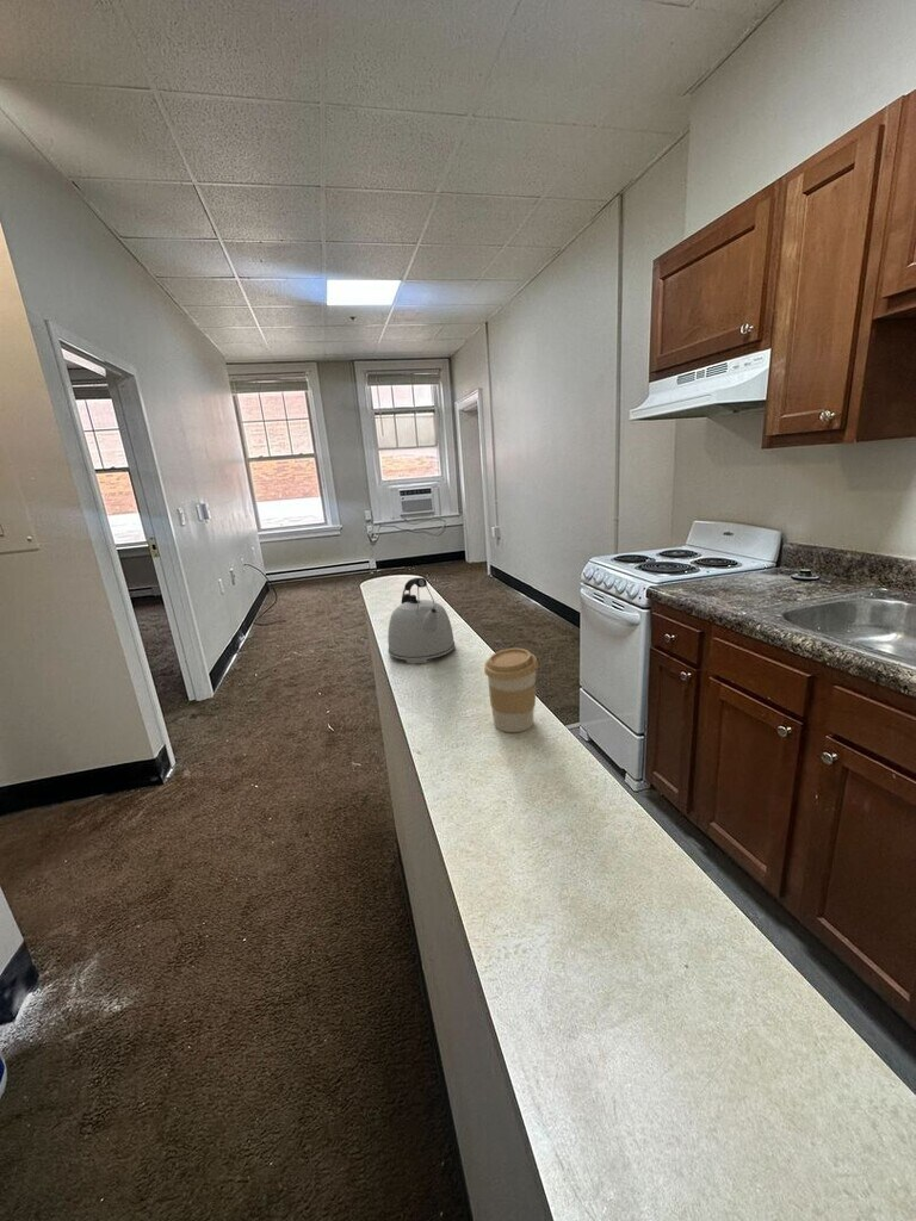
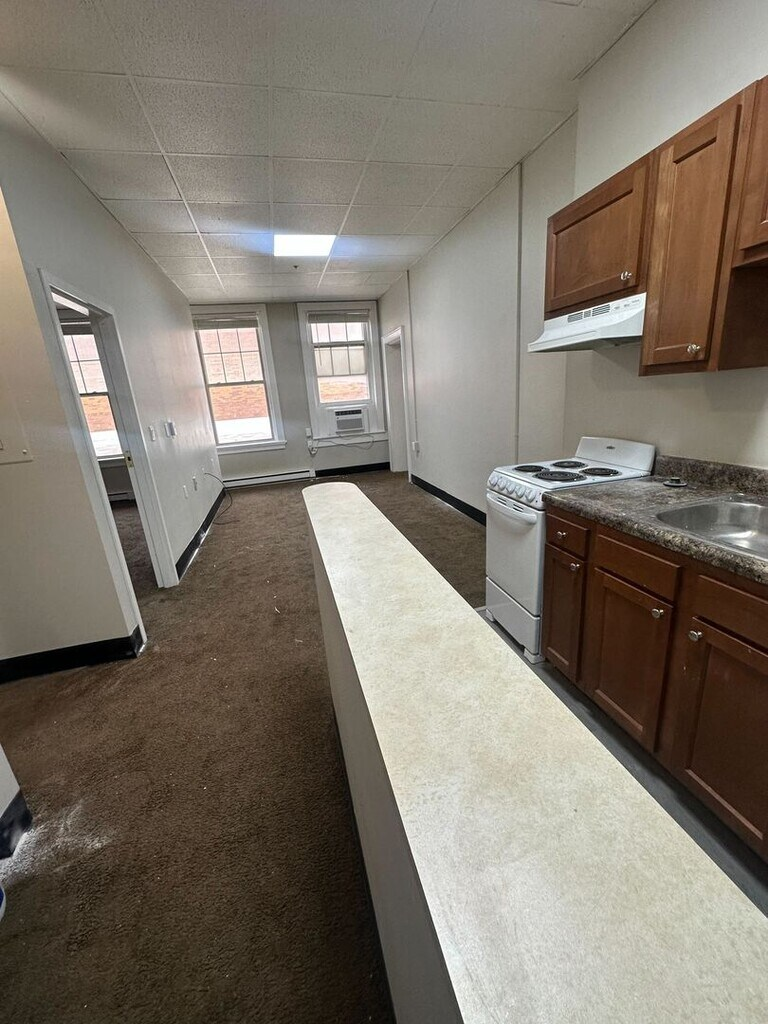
- coffee cup [483,647,539,733]
- kettle [386,576,456,664]
